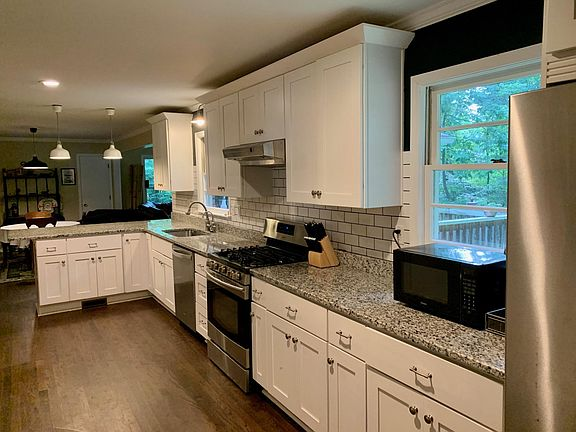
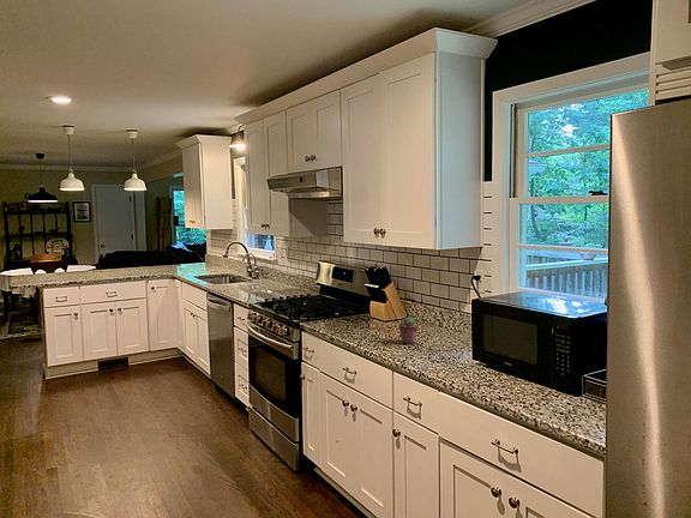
+ potted succulent [397,317,420,345]
